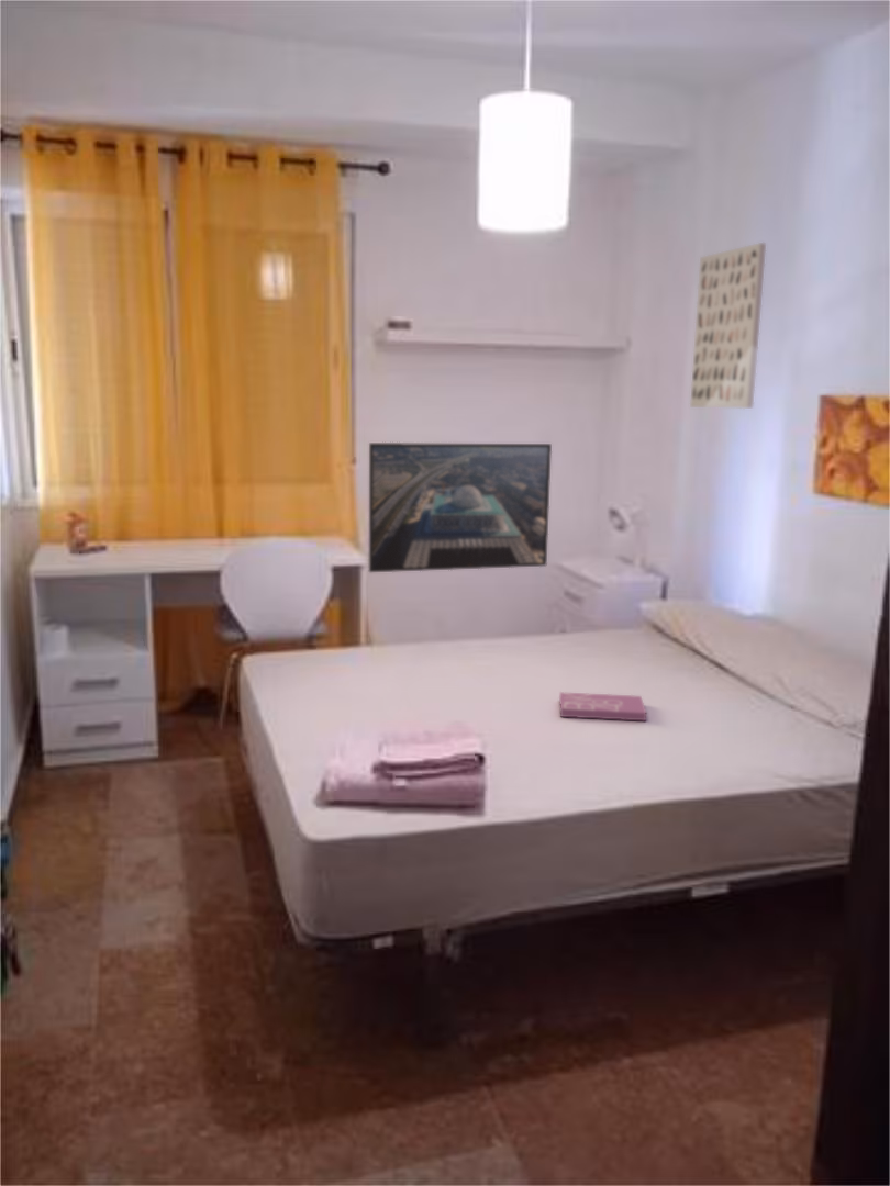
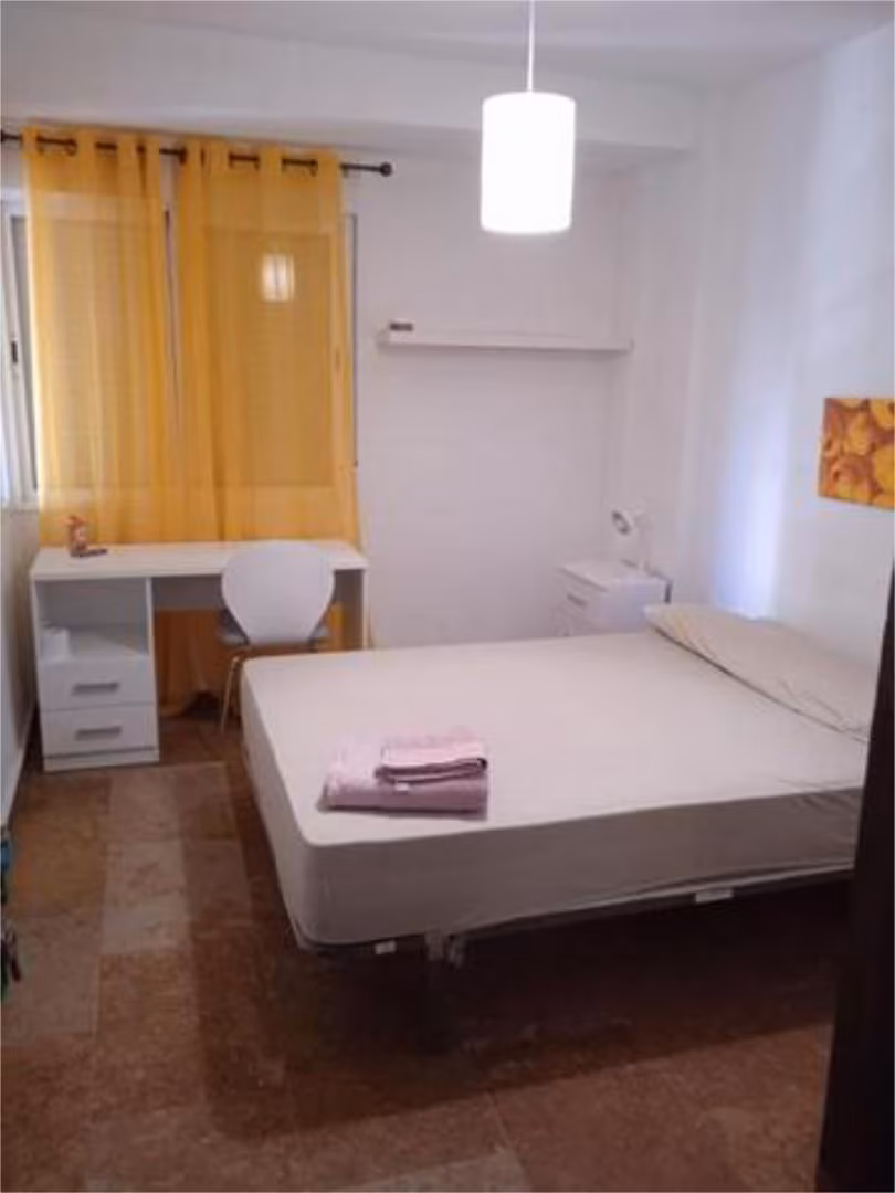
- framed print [368,441,553,573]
- book [558,691,647,723]
- wall art [689,242,767,410]
